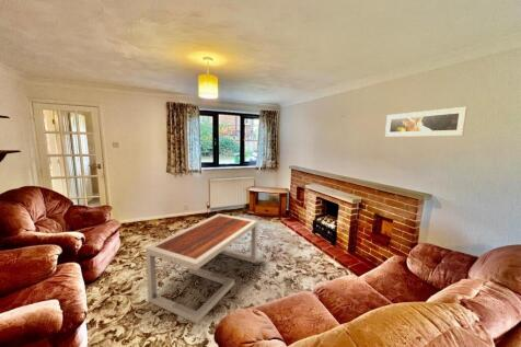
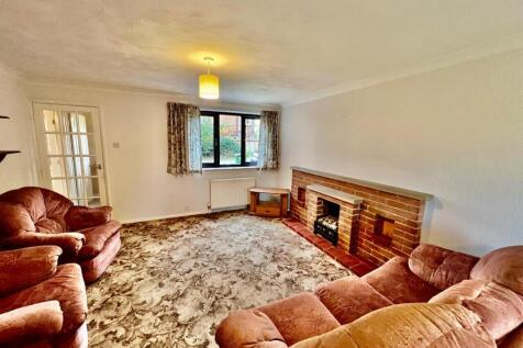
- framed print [384,106,468,138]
- coffee table [144,212,258,324]
